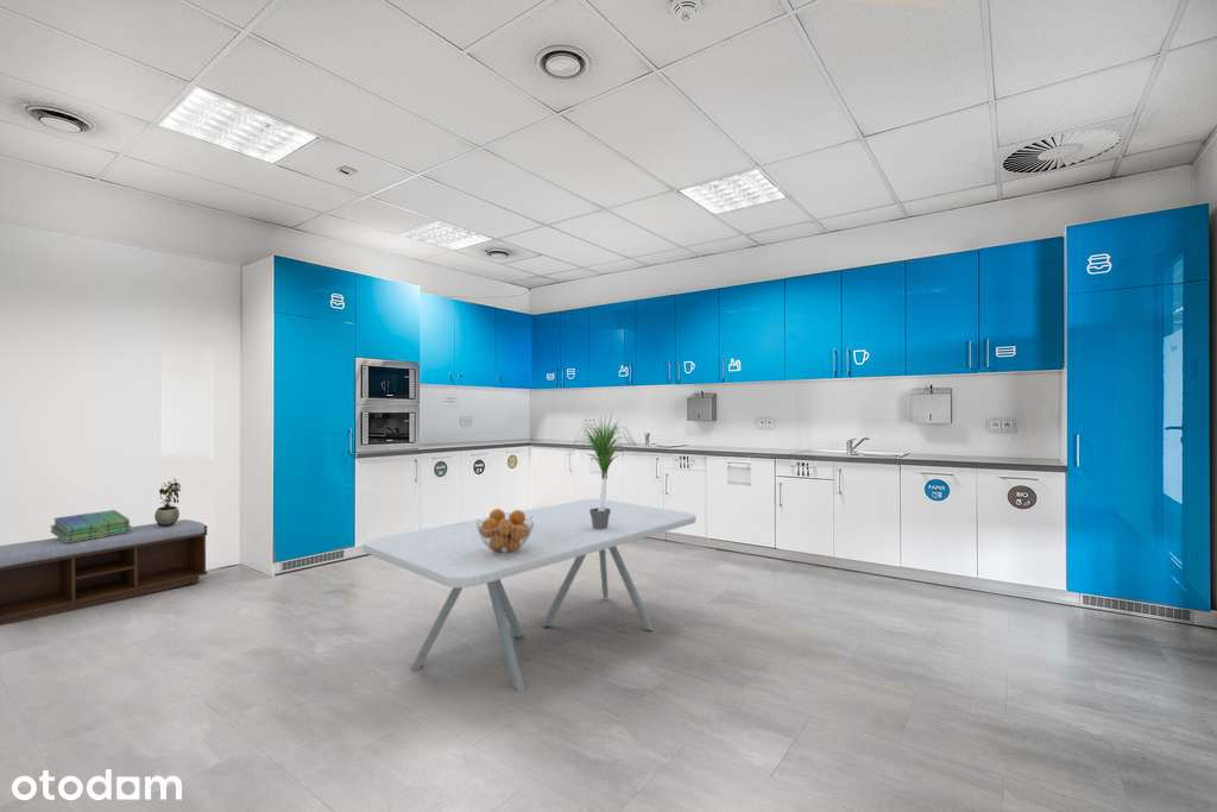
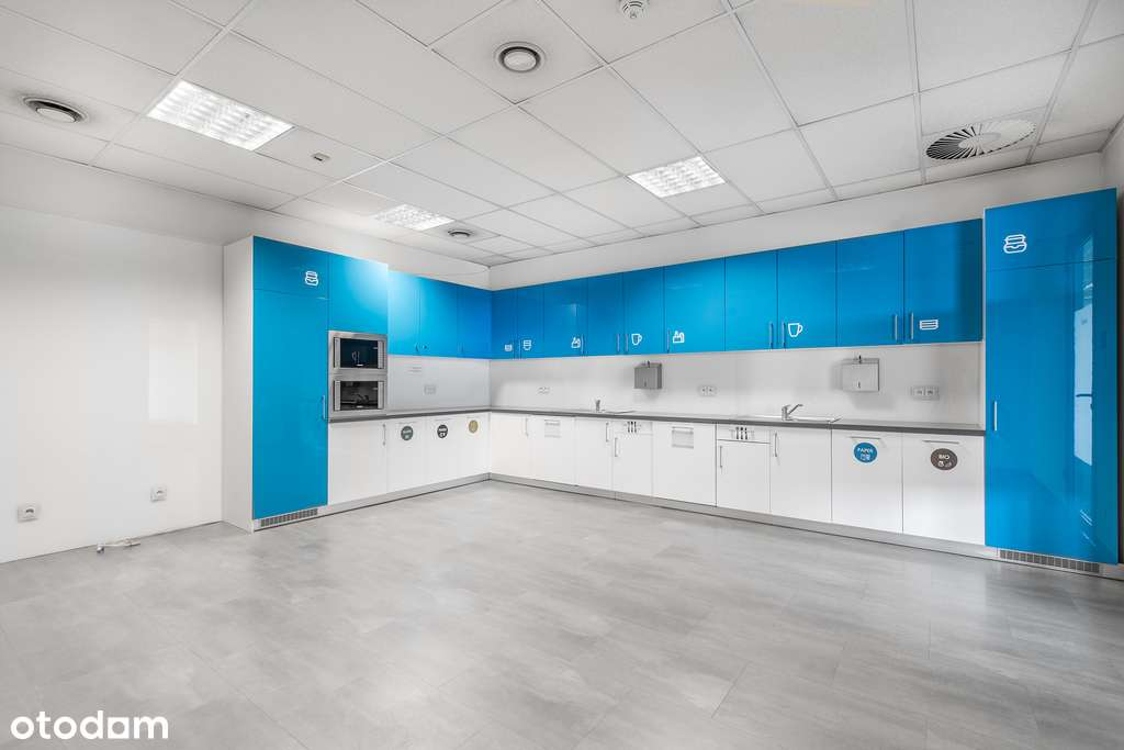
- dining table [362,498,696,693]
- potted plant [563,410,643,529]
- bench [0,518,208,627]
- fruit basket [475,508,535,555]
- stack of books [49,509,133,542]
- potted plant [153,478,182,527]
